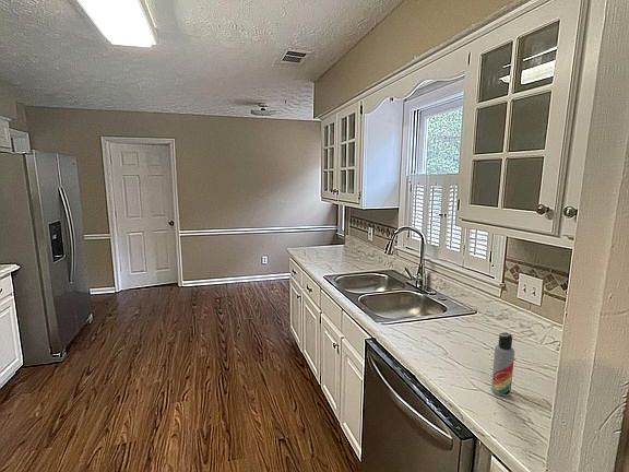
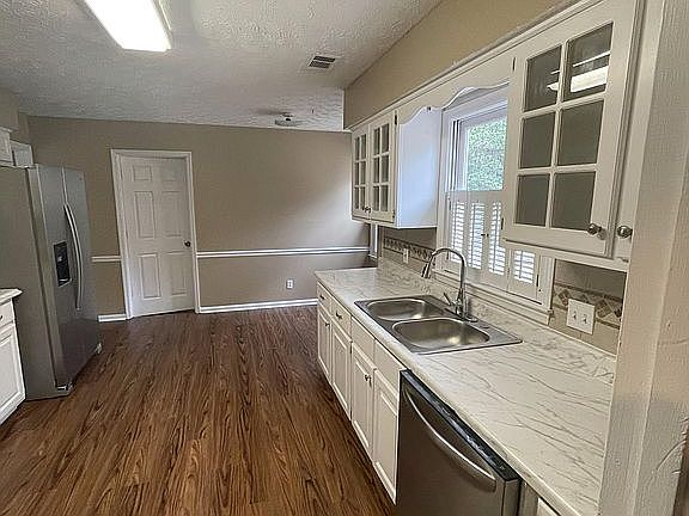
- lotion bottle [490,332,515,398]
